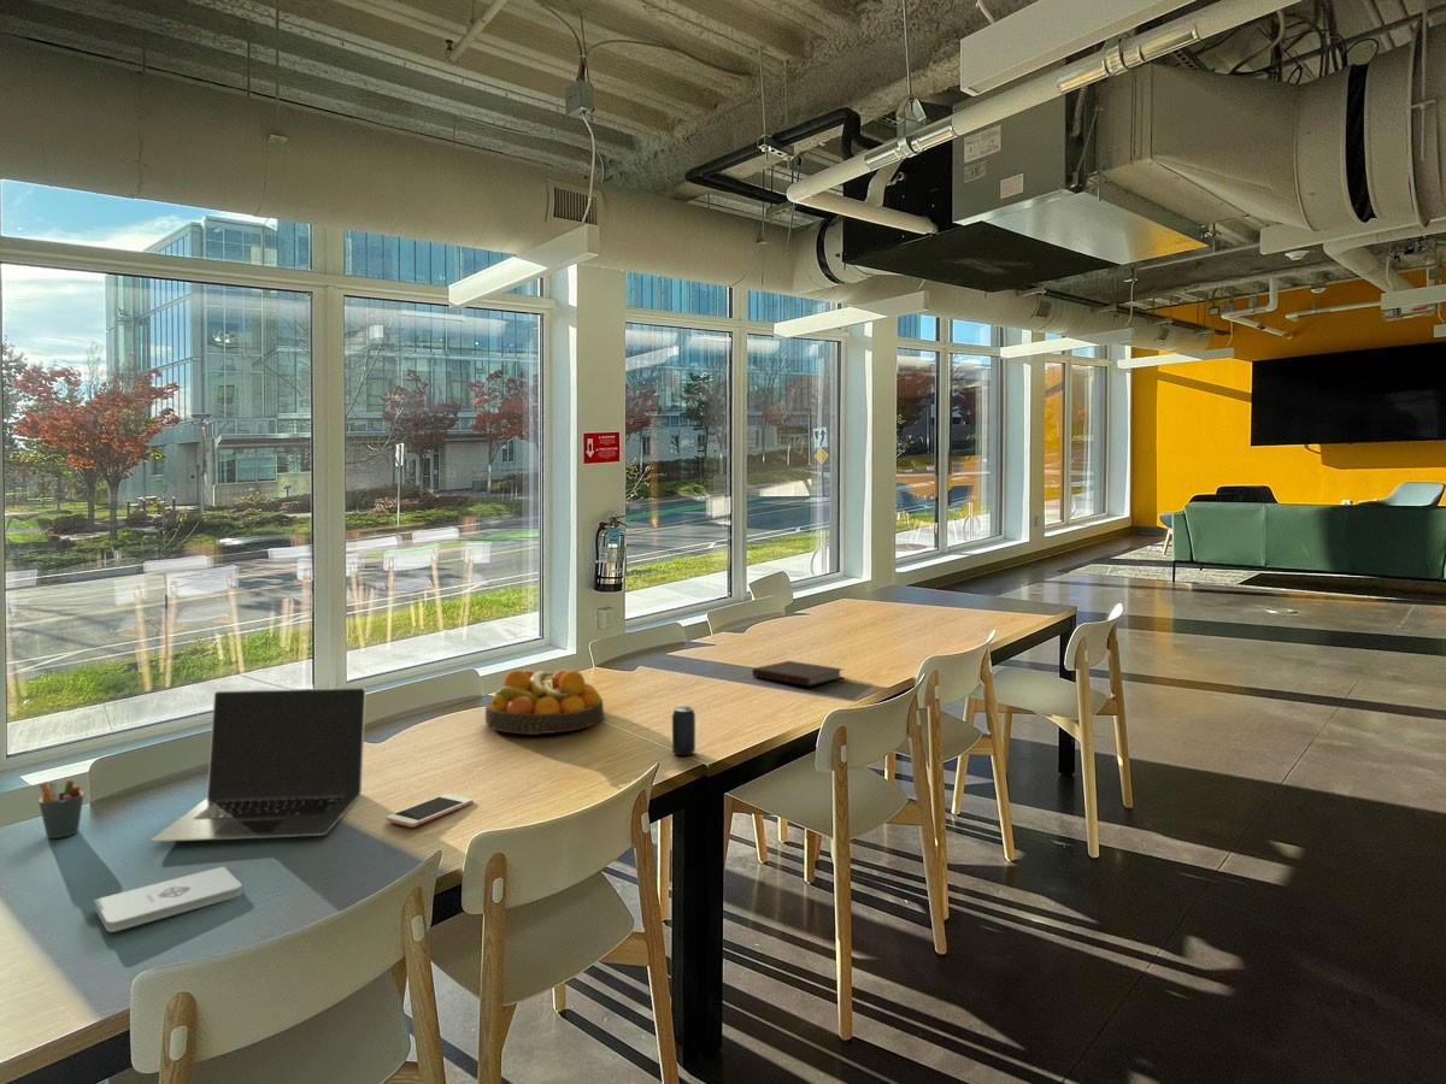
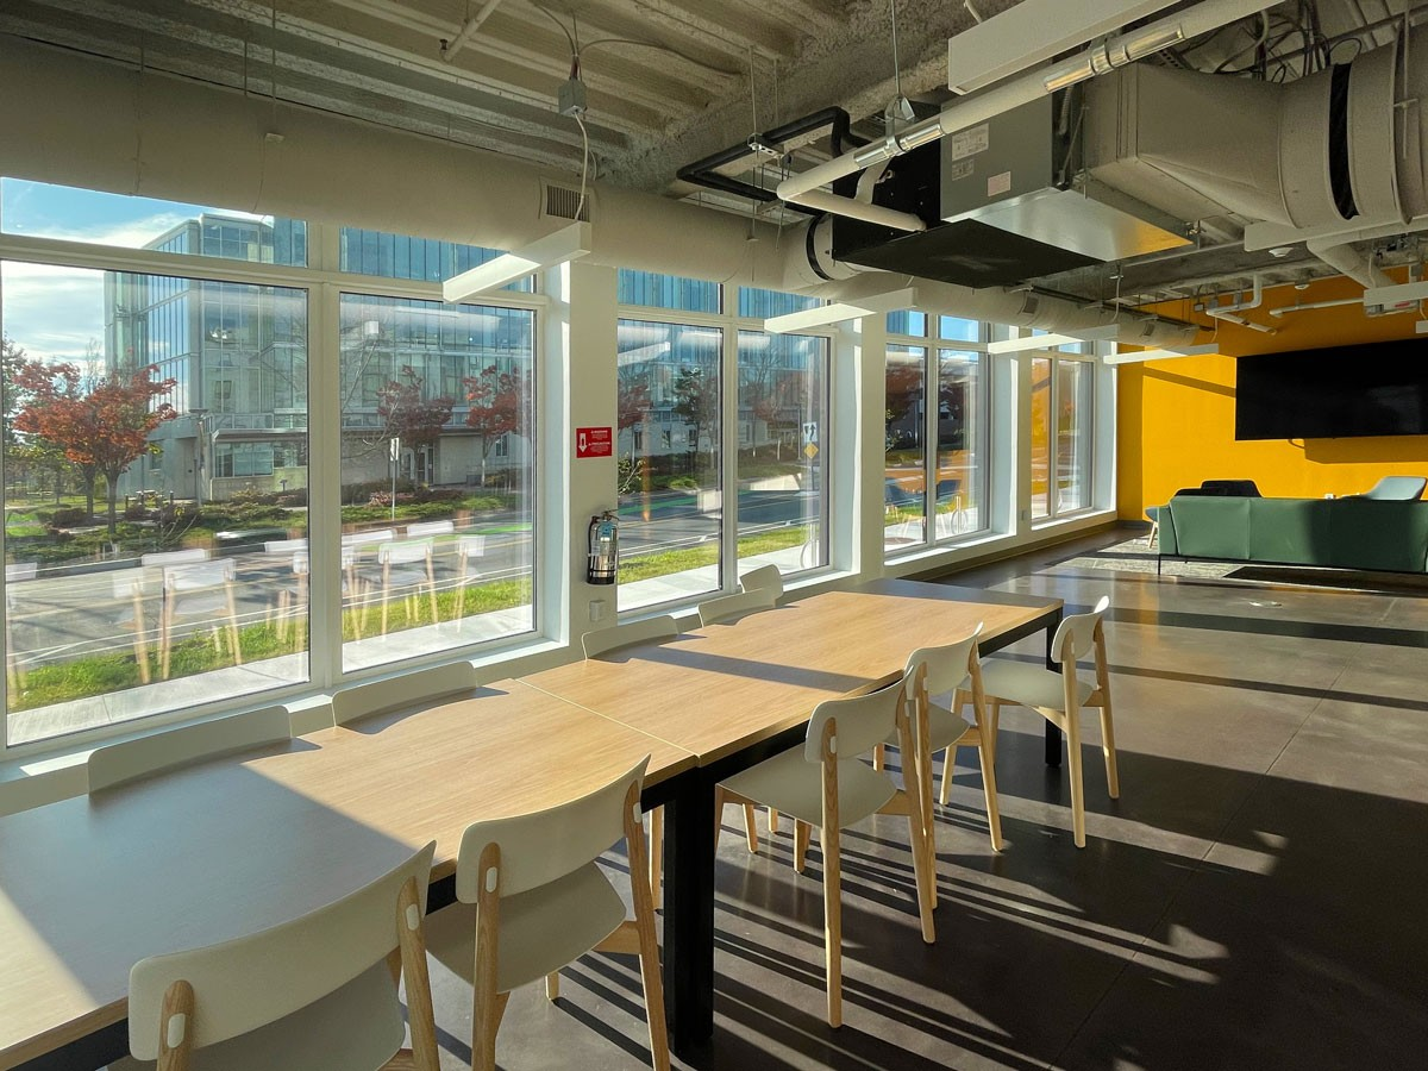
- laptop [149,687,368,843]
- pen holder [37,779,86,839]
- beverage can [671,706,696,756]
- notebook [751,660,846,688]
- cell phone [384,793,475,829]
- fruit bowl [484,668,605,736]
- notepad [93,865,243,933]
